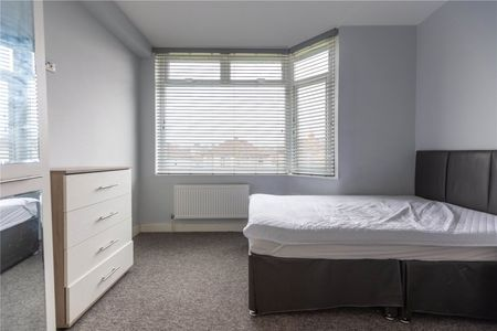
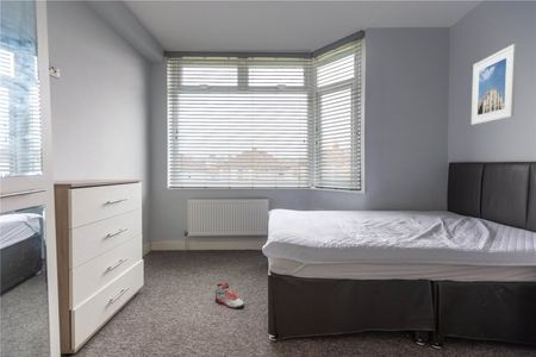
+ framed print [470,43,518,126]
+ sneaker [214,282,245,309]
